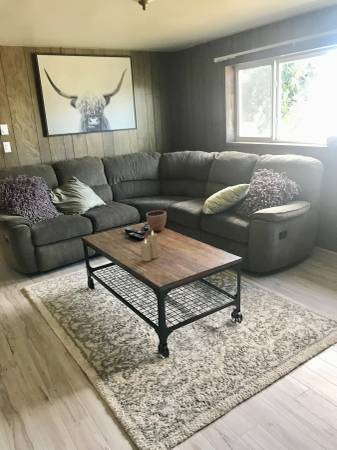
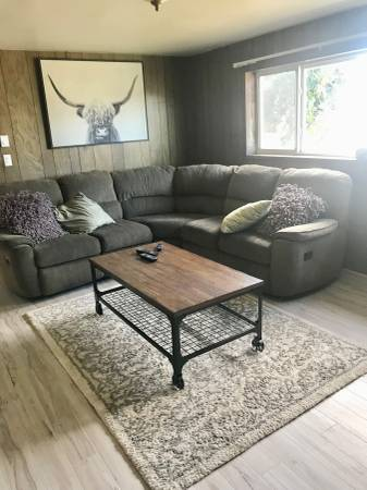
- candle [140,230,159,262]
- decorative bowl [145,210,167,233]
